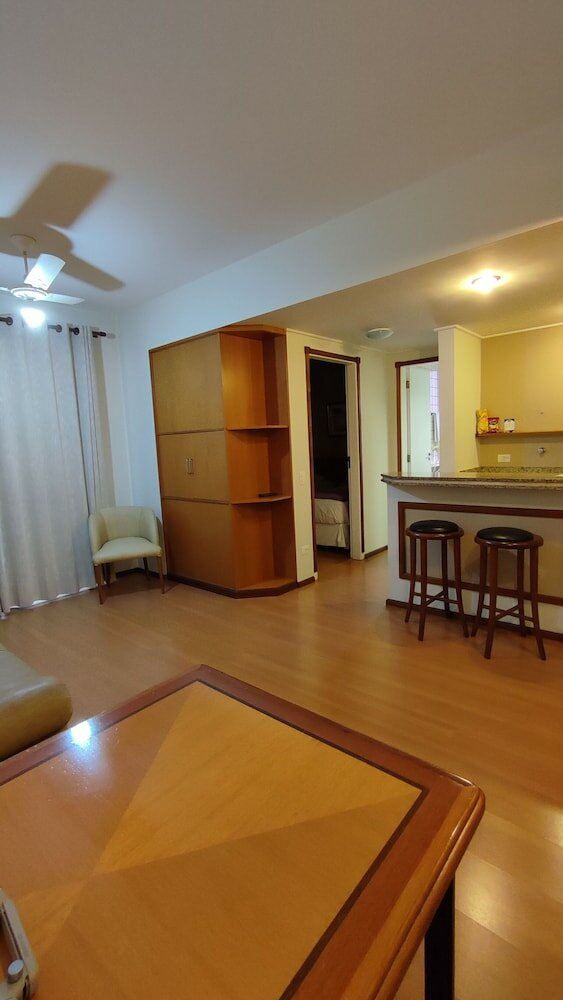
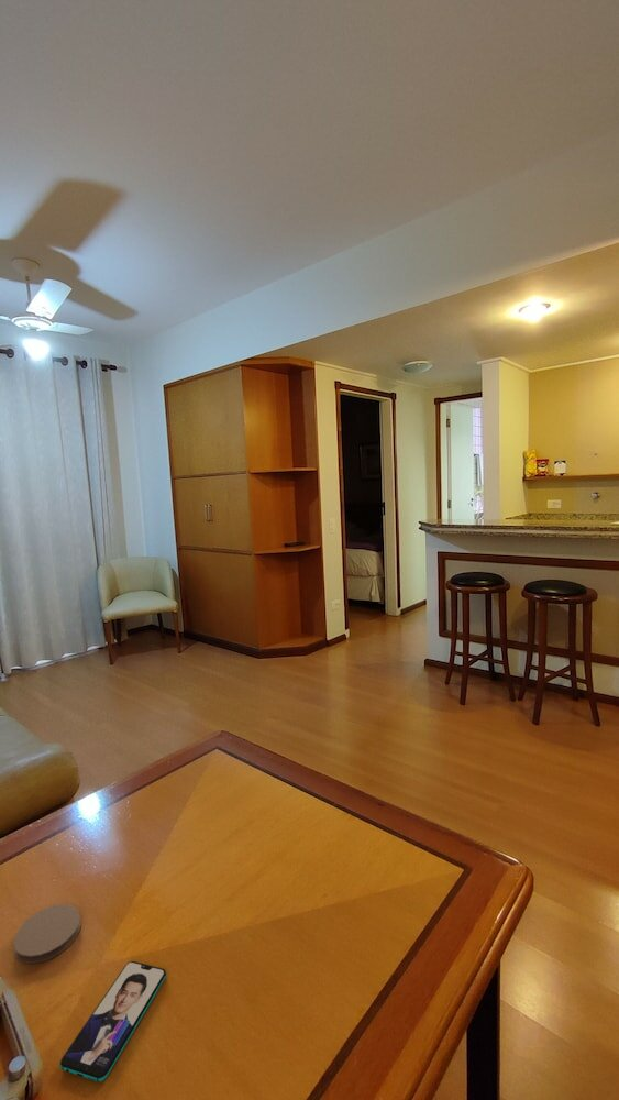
+ coaster [13,903,82,965]
+ smartphone [59,960,167,1082]
